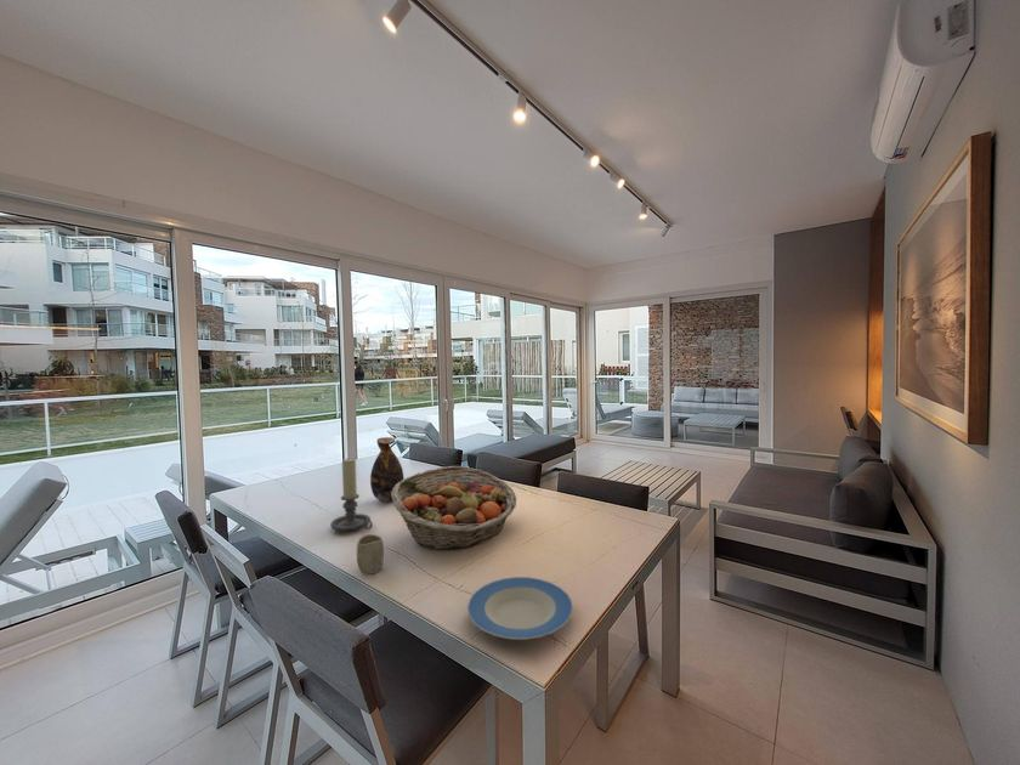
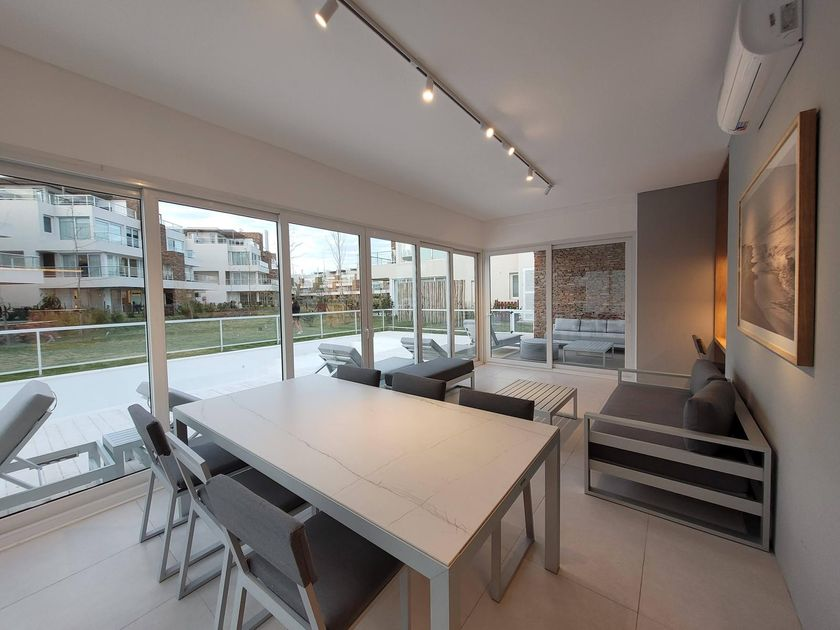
- plate [466,576,574,641]
- vase [369,436,406,503]
- fruit basket [391,465,517,551]
- cup [356,533,385,576]
- candle holder [329,457,373,532]
